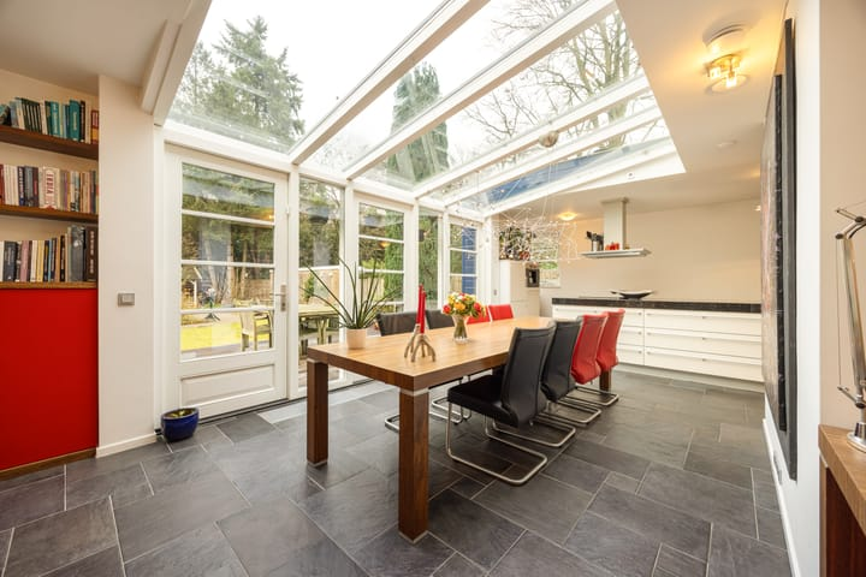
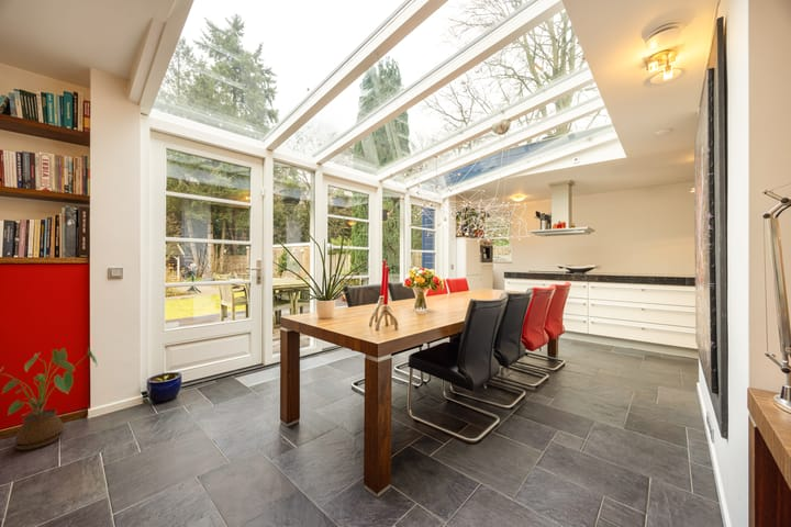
+ house plant [0,347,99,451]
